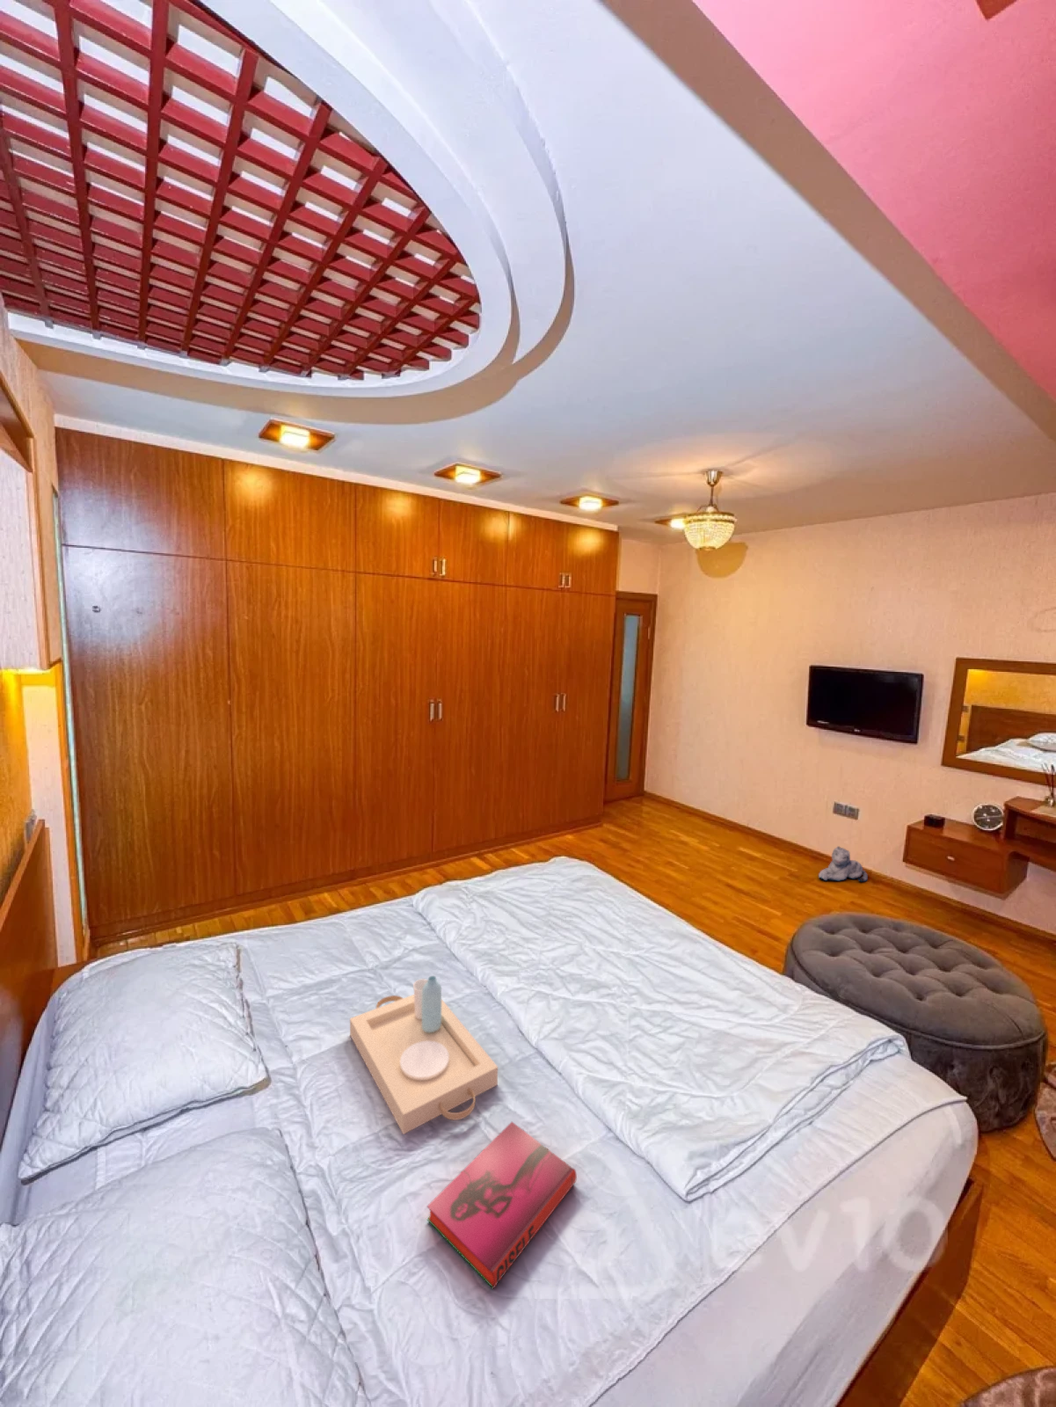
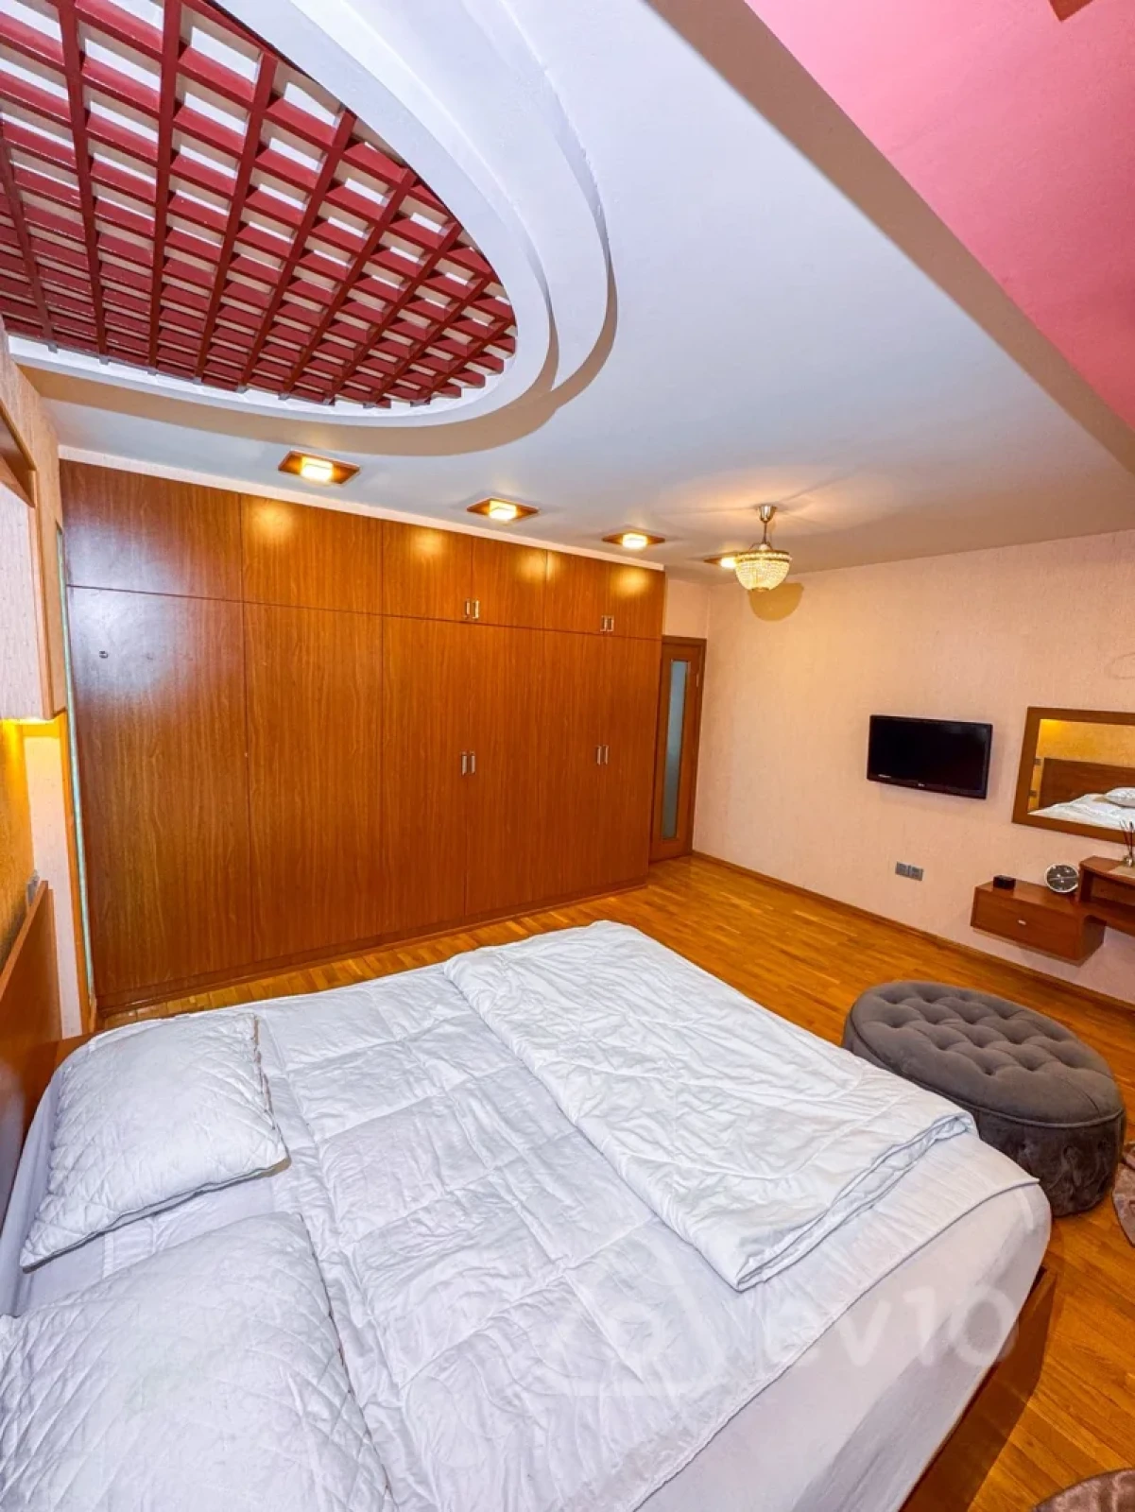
- serving tray [349,975,498,1135]
- plush toy [818,846,869,883]
- hardback book [426,1121,578,1290]
